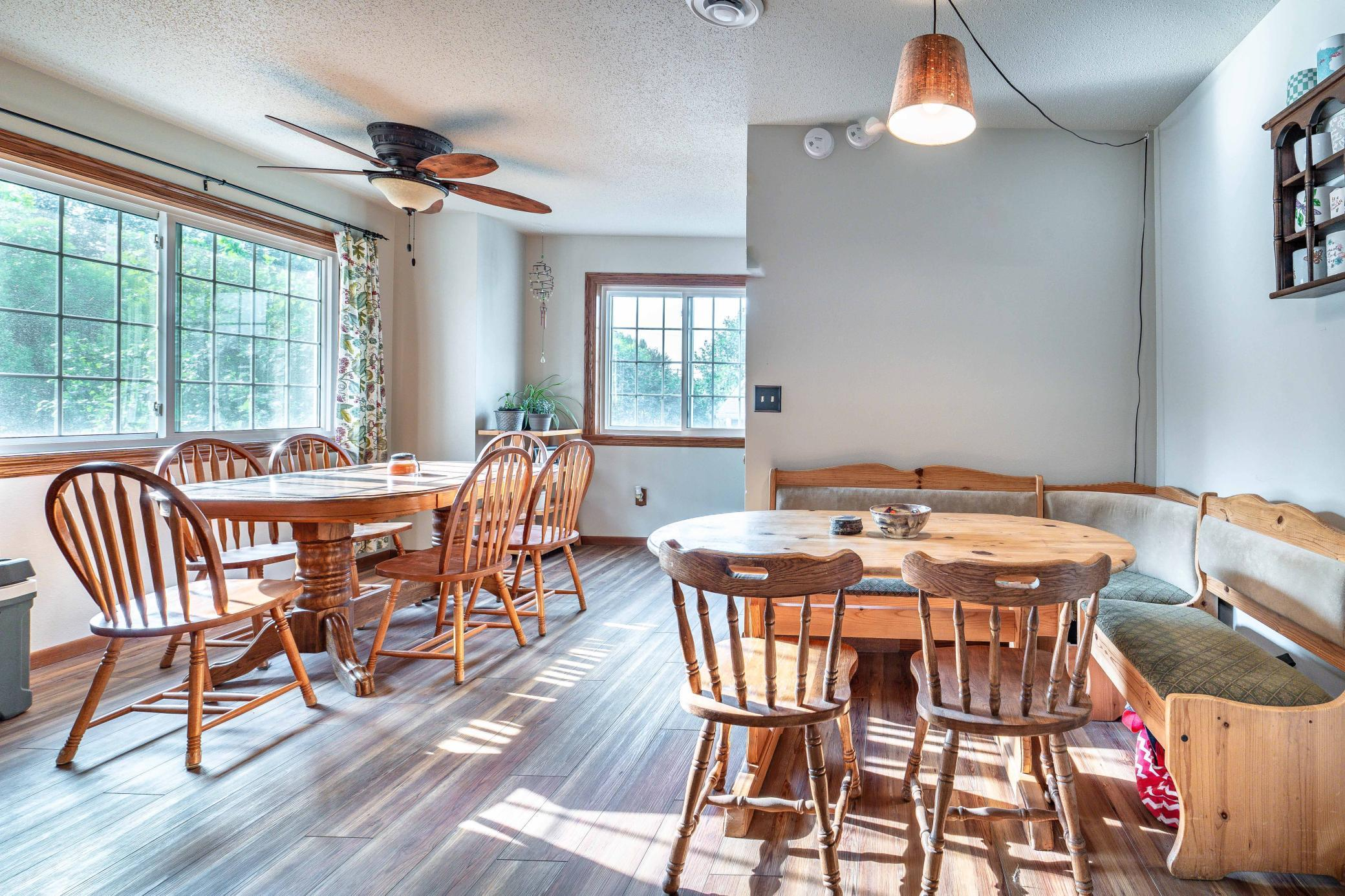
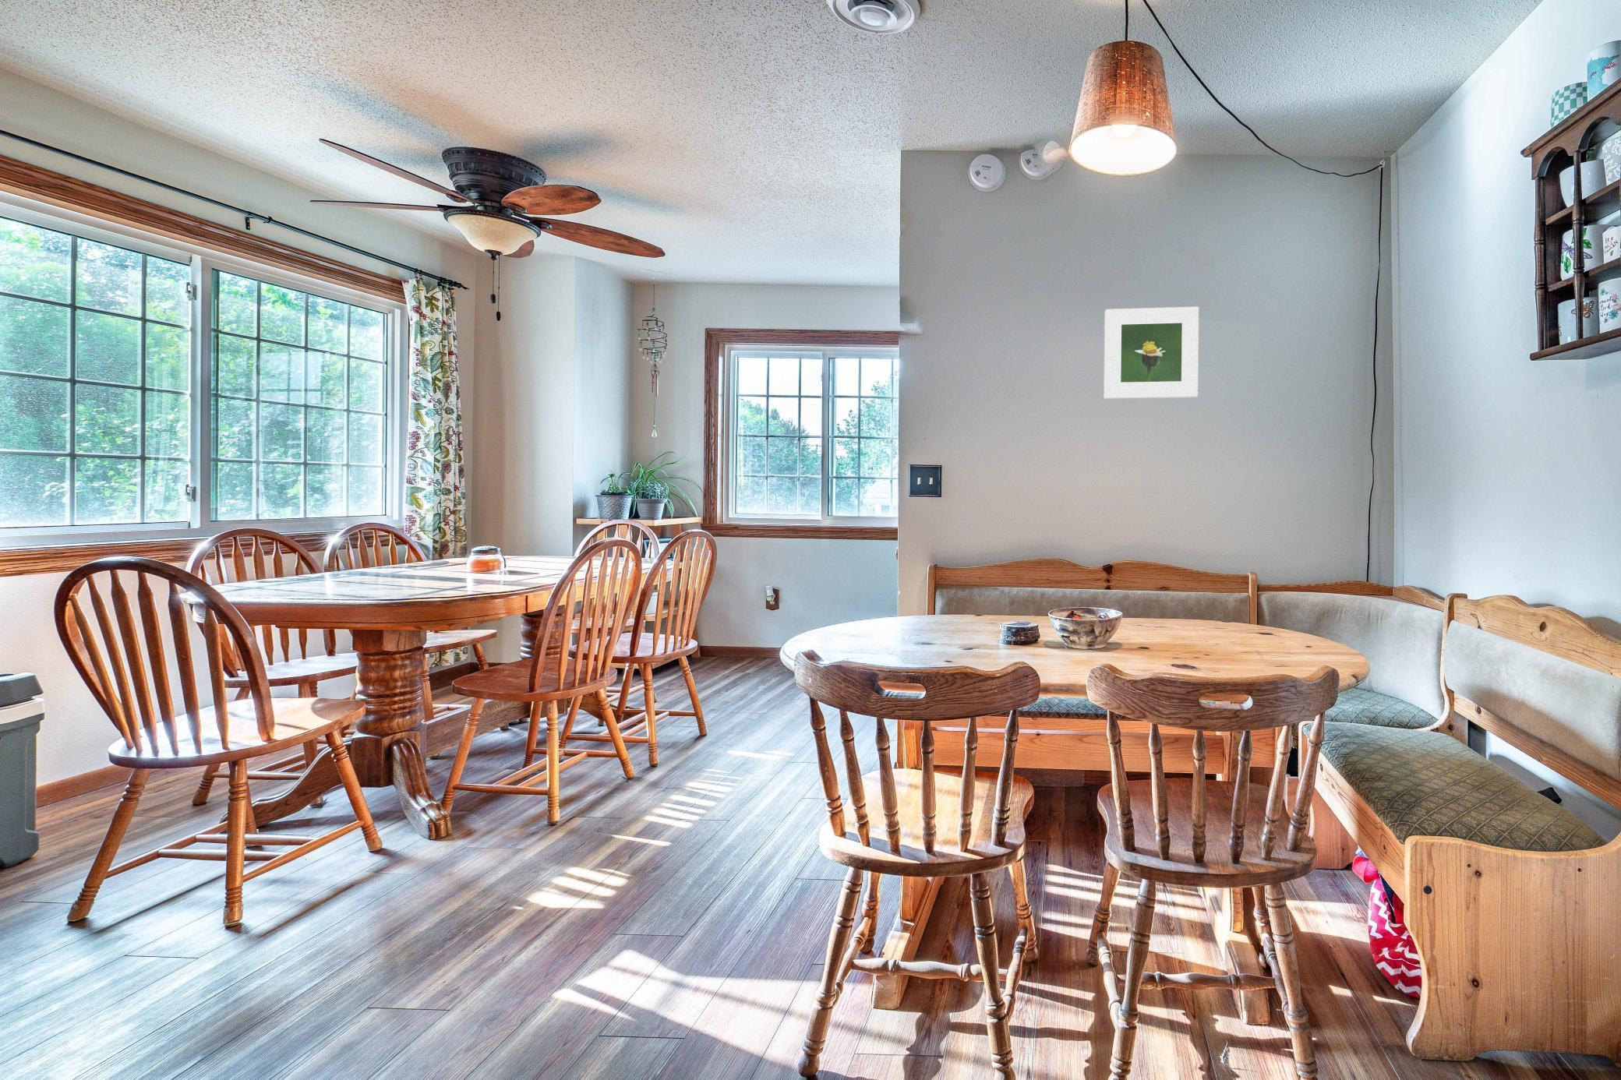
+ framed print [1104,306,1199,399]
